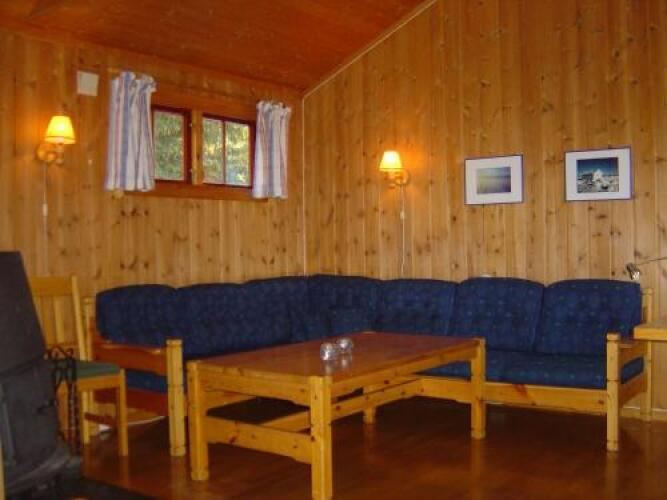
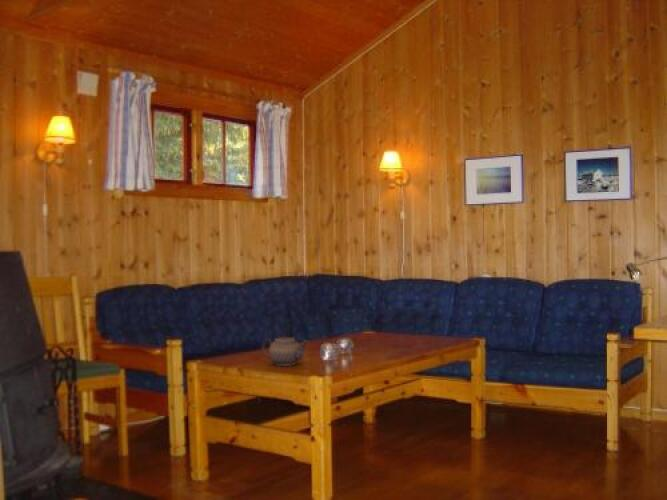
+ teapot [261,332,309,367]
